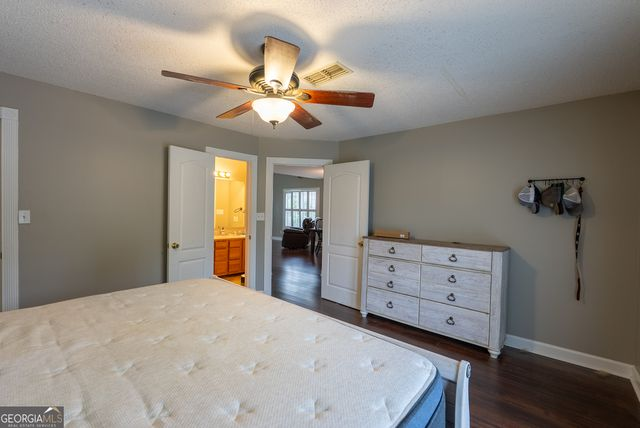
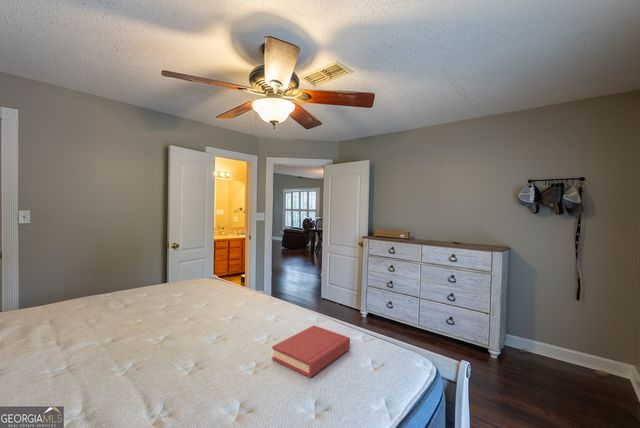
+ hardback book [271,325,351,379]
